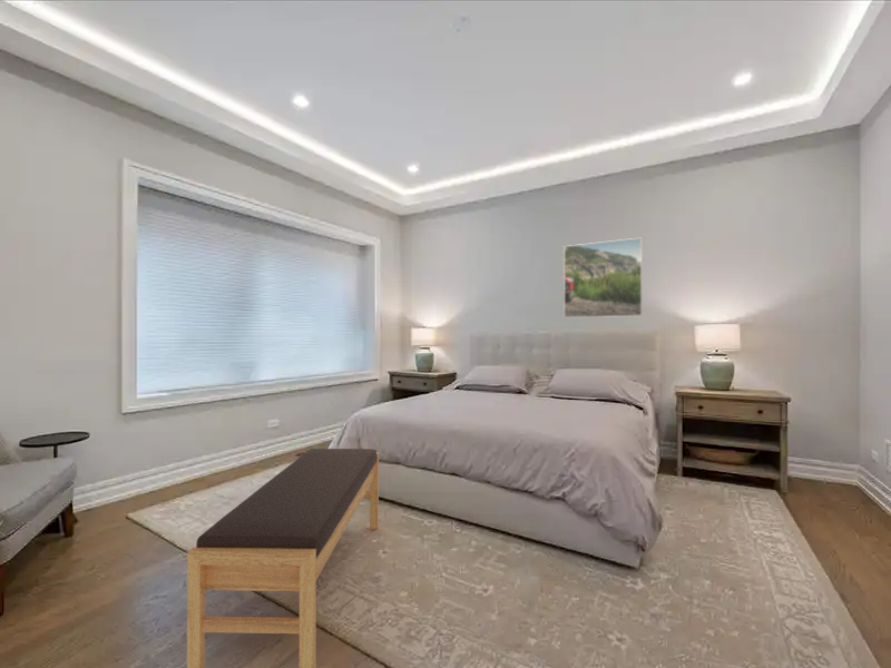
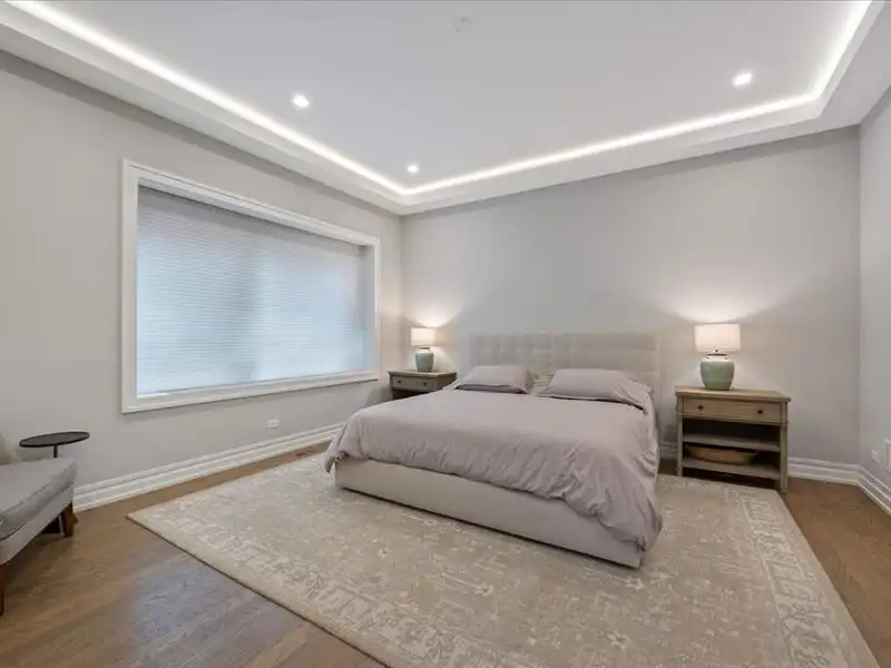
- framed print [562,237,644,318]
- bench [186,448,380,668]
